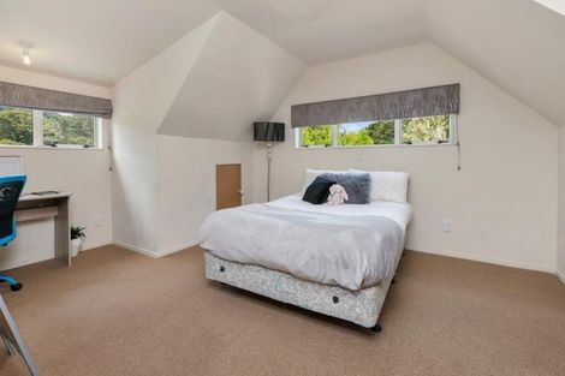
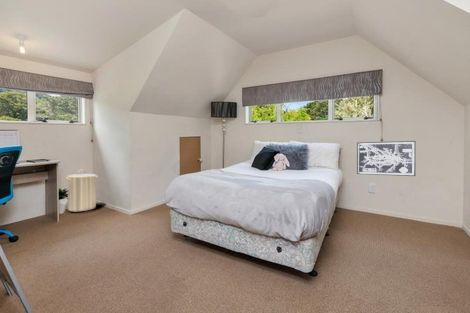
+ wall art [356,140,417,177]
+ laundry hamper [64,169,98,212]
